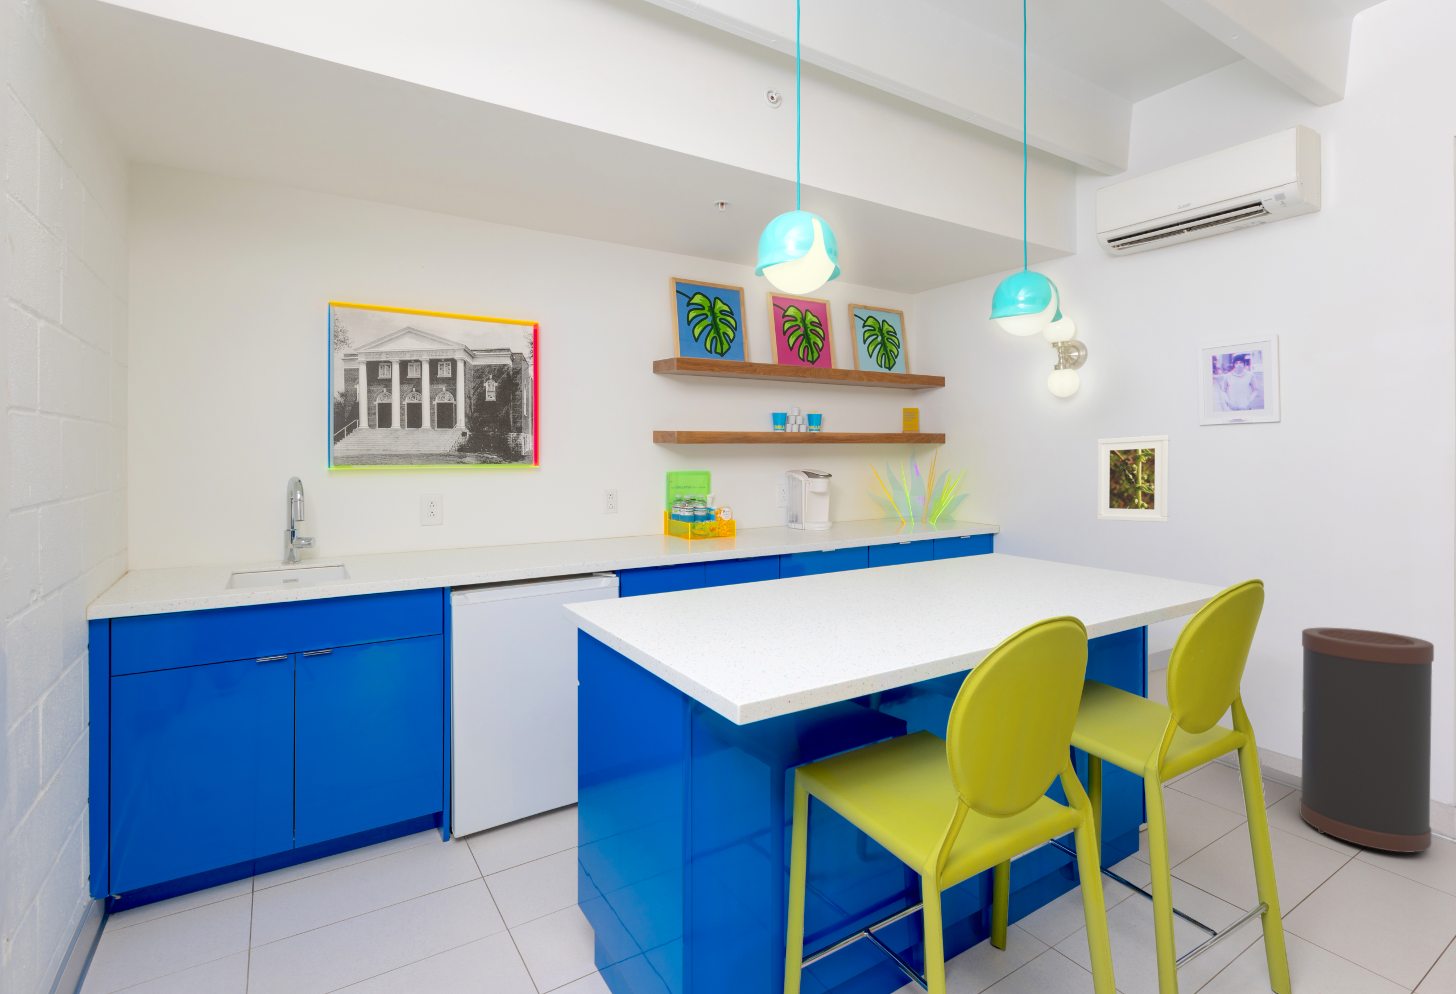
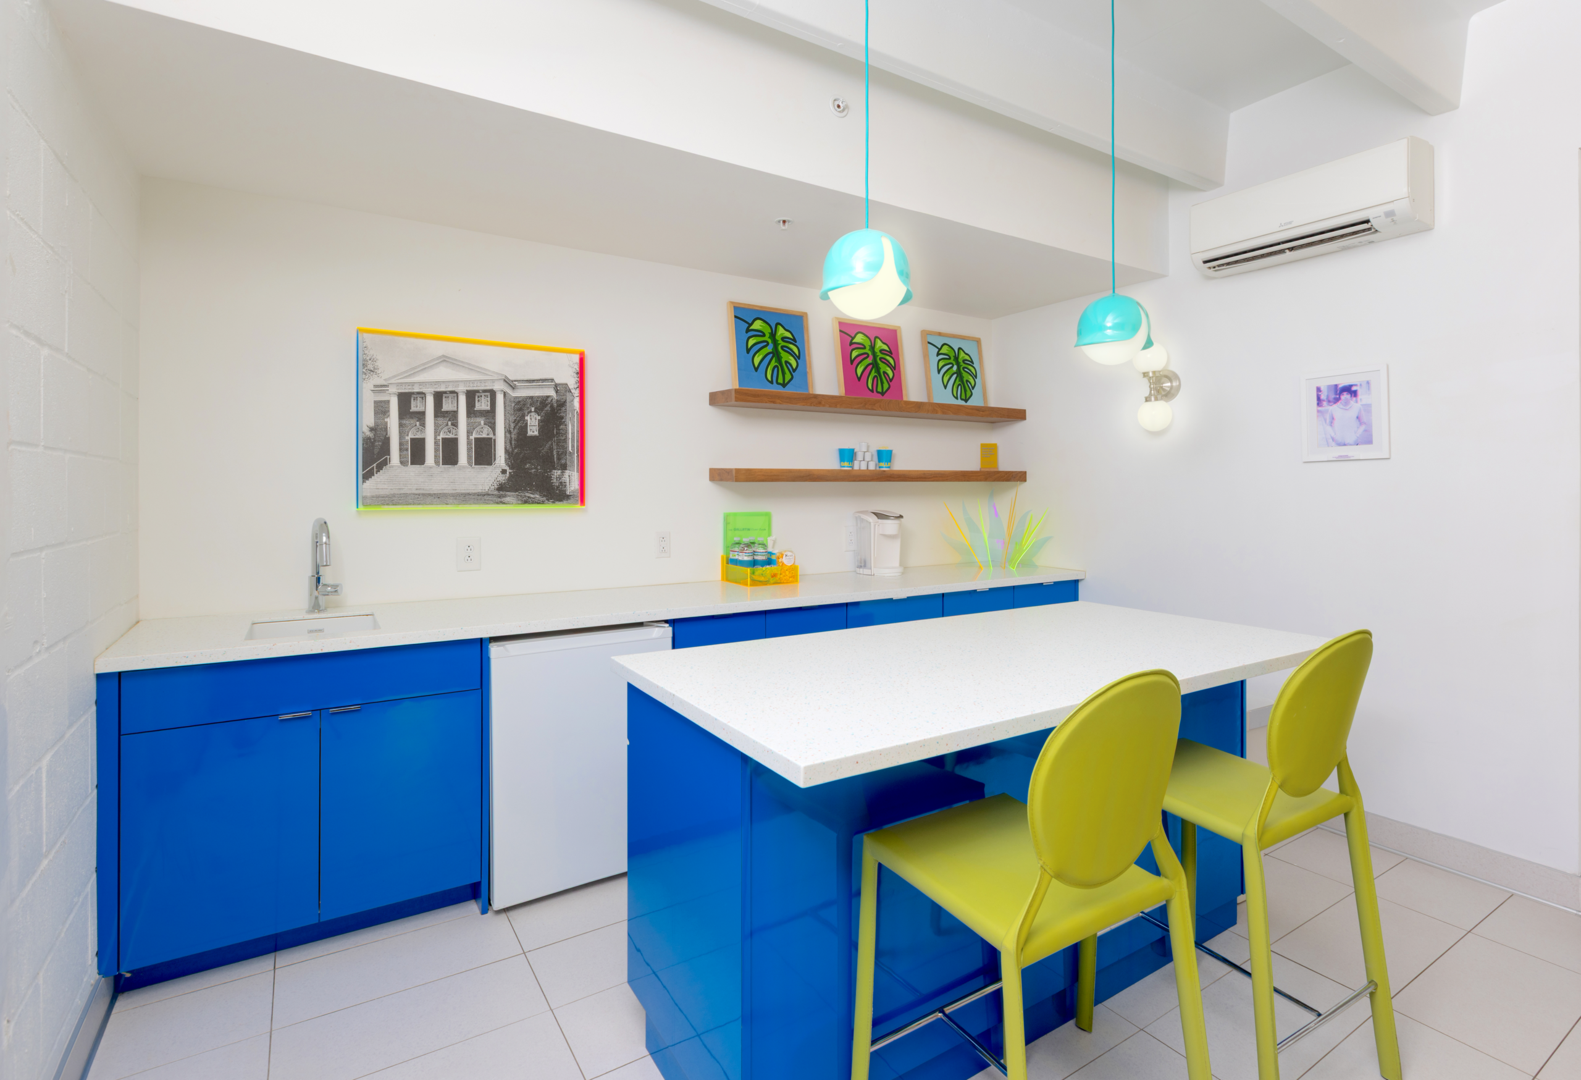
- trash can [1299,627,1434,852]
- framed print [1096,435,1171,523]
